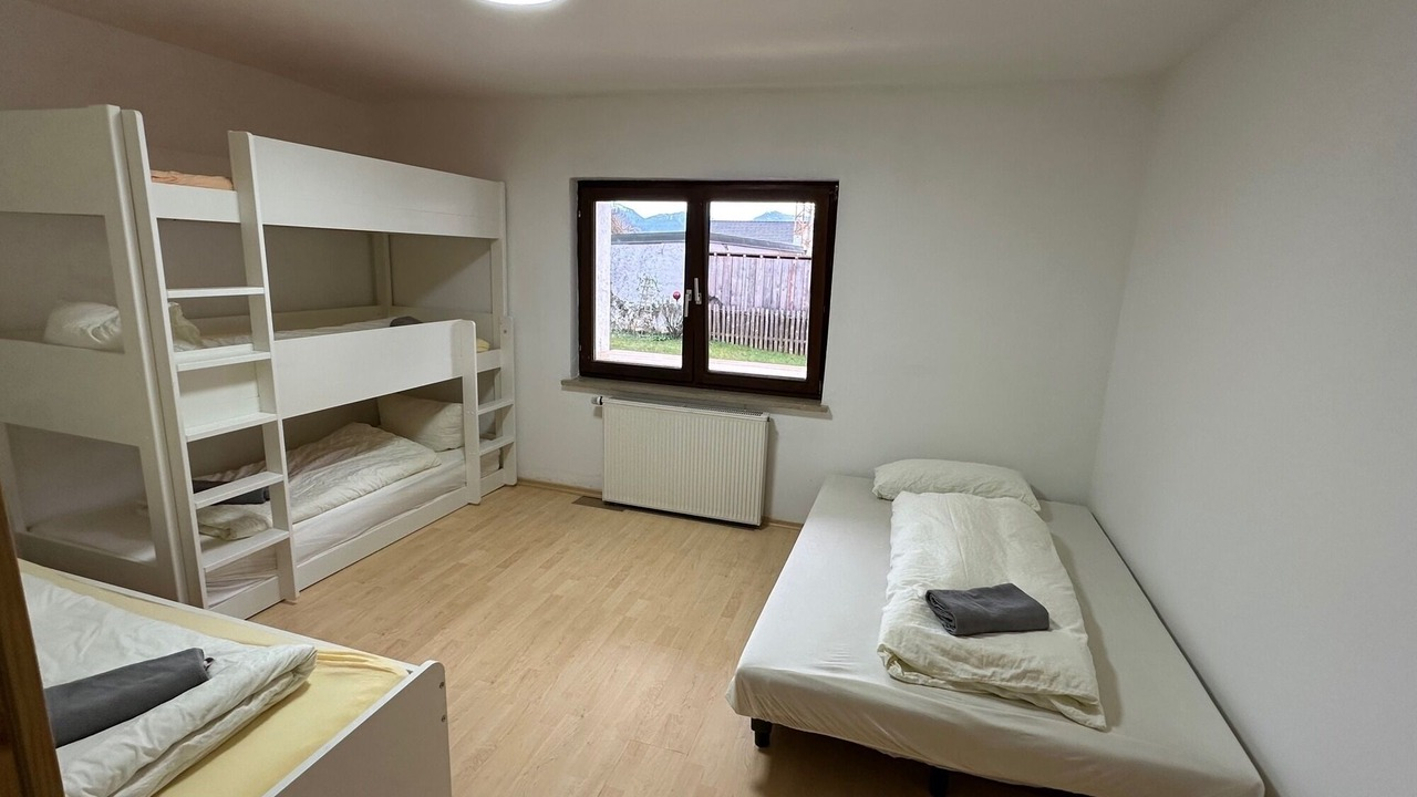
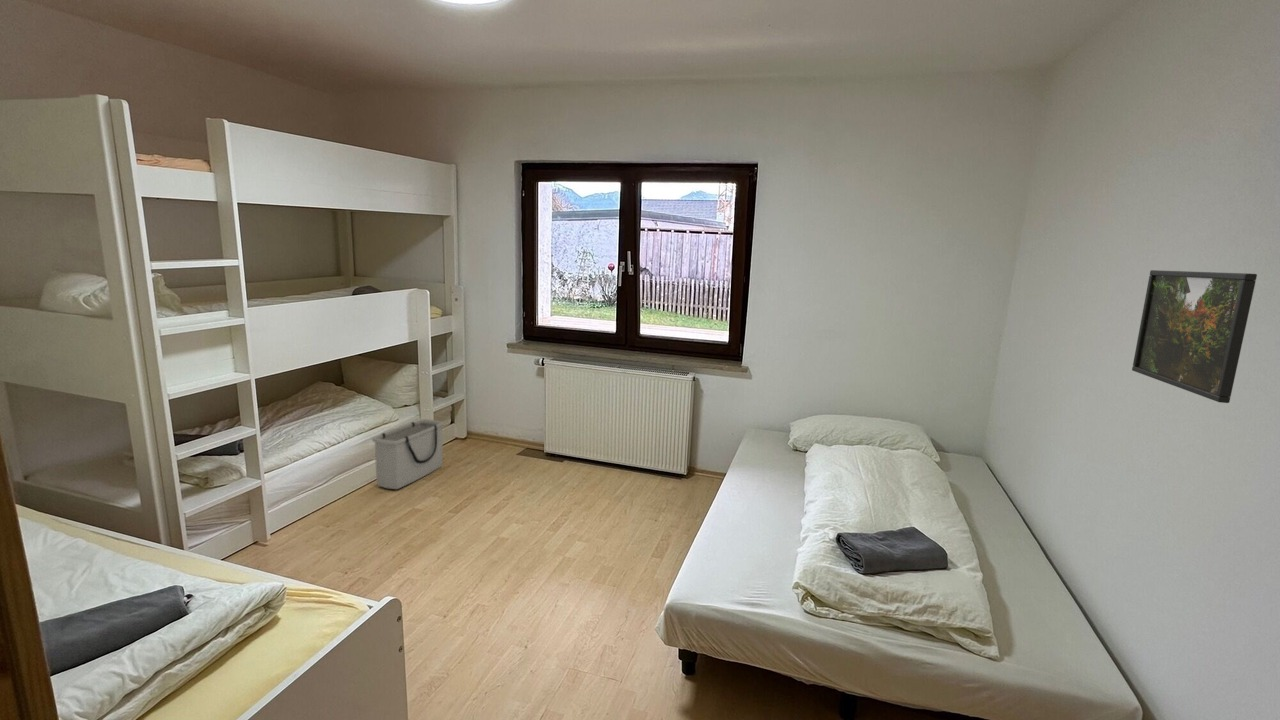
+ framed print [1131,269,1258,404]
+ storage bin [371,418,445,490]
